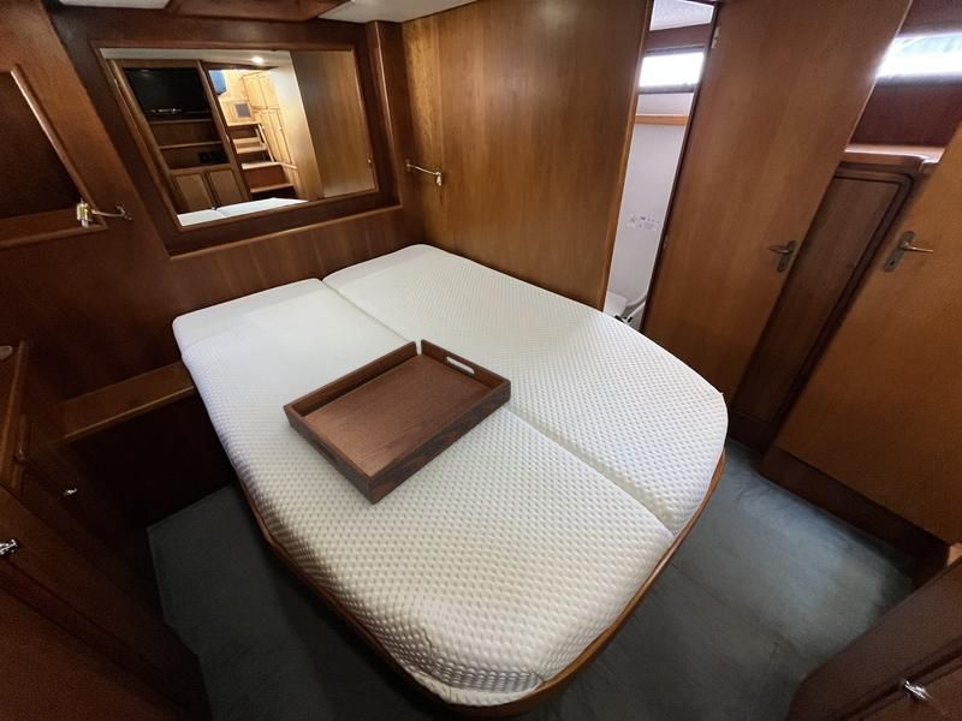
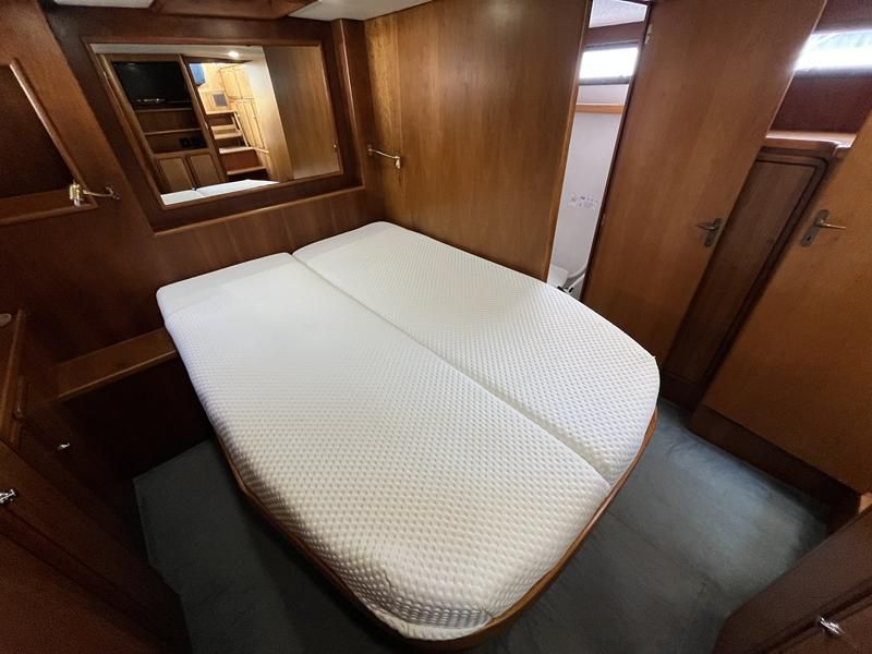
- serving tray [281,338,512,505]
